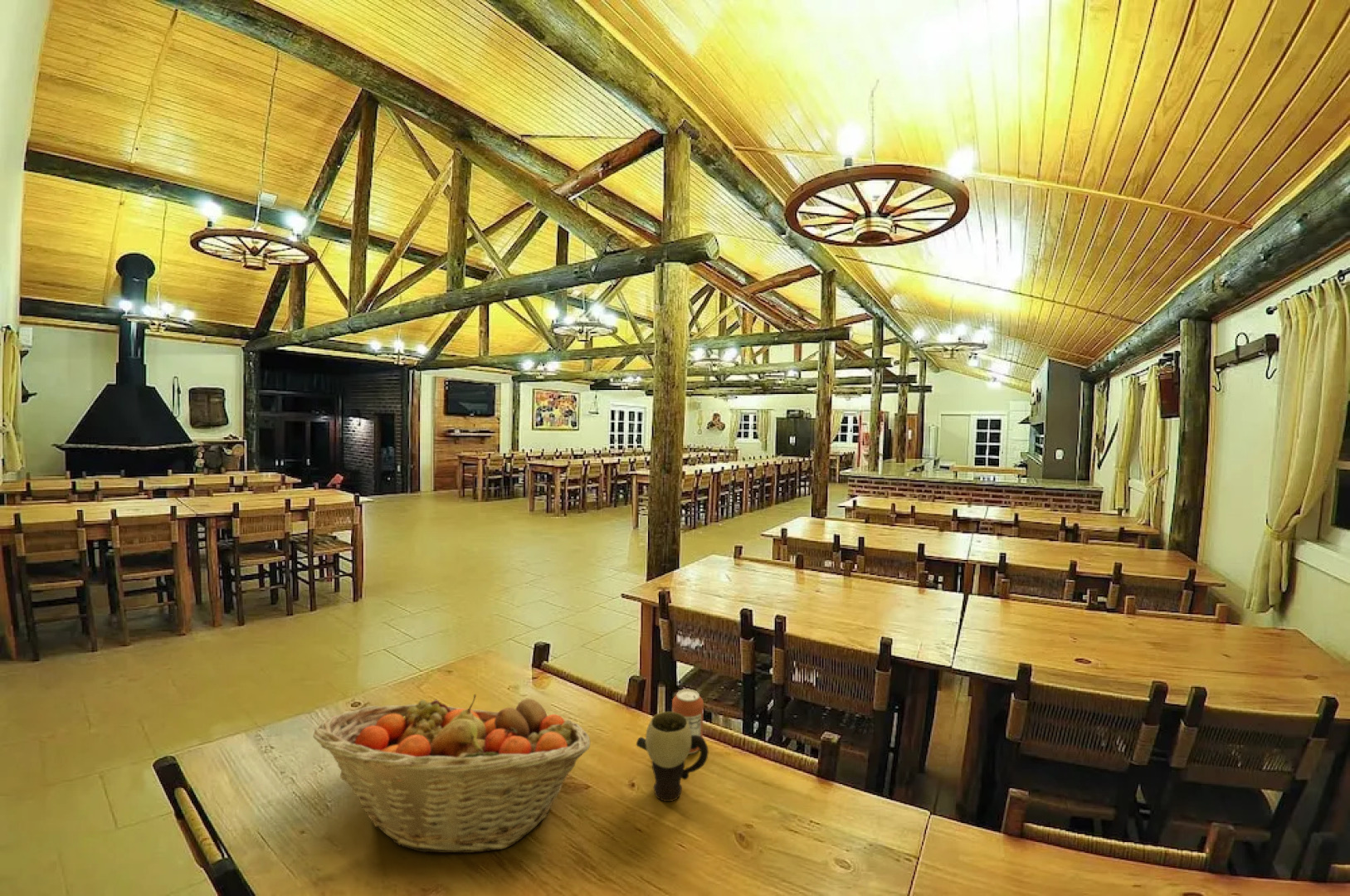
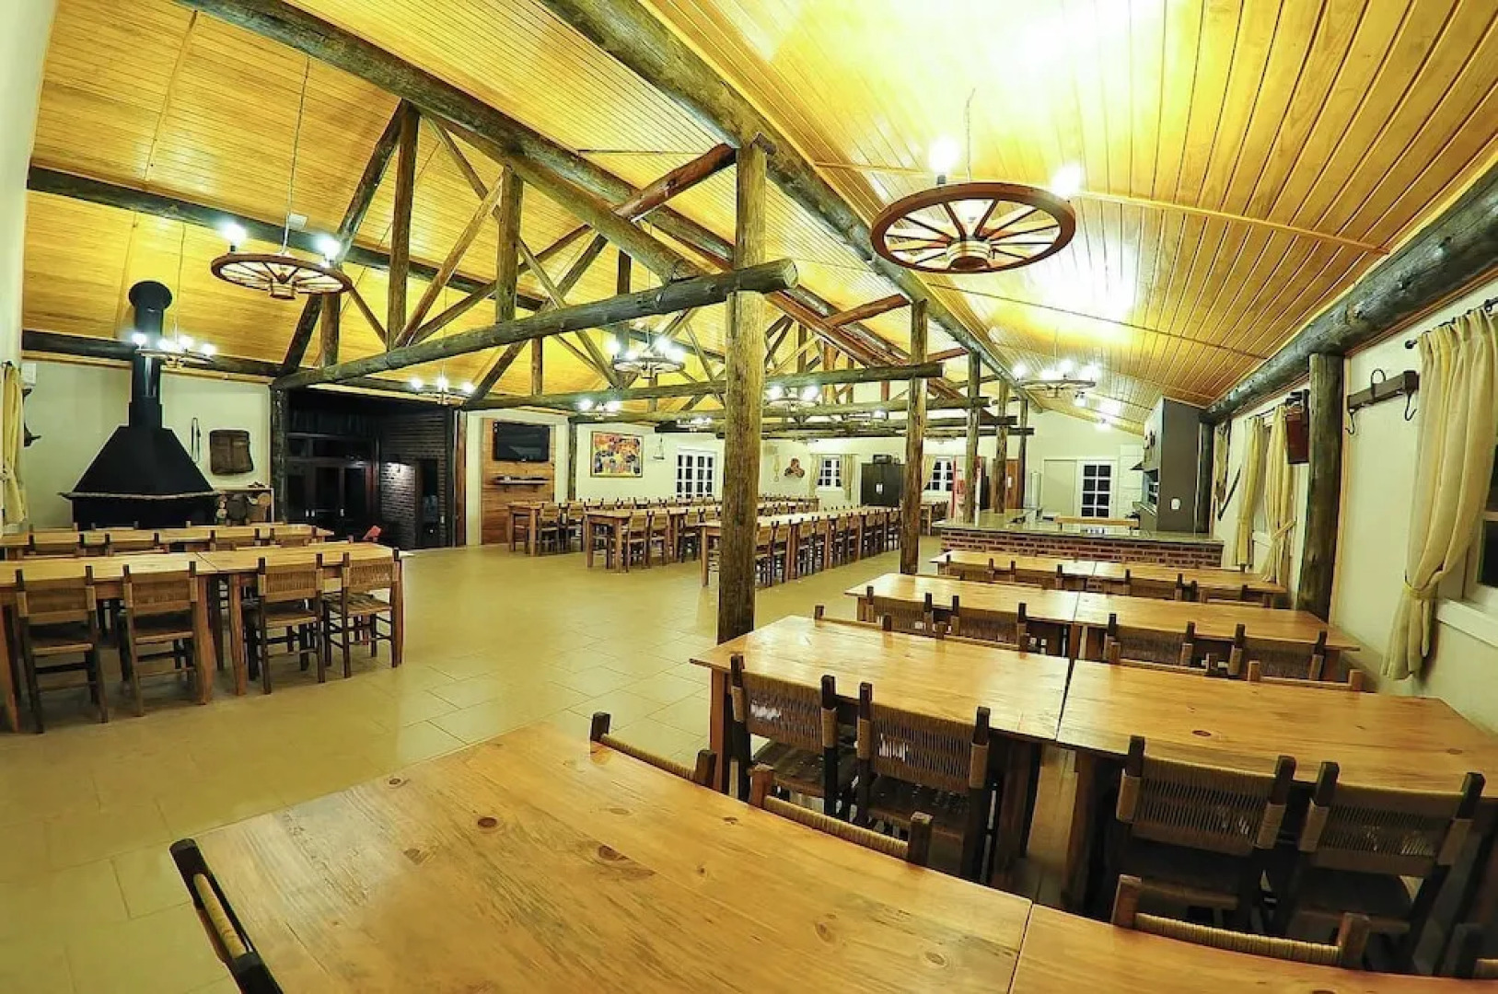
- can [671,689,704,755]
- mug [636,711,709,802]
- fruit basket [313,694,591,854]
